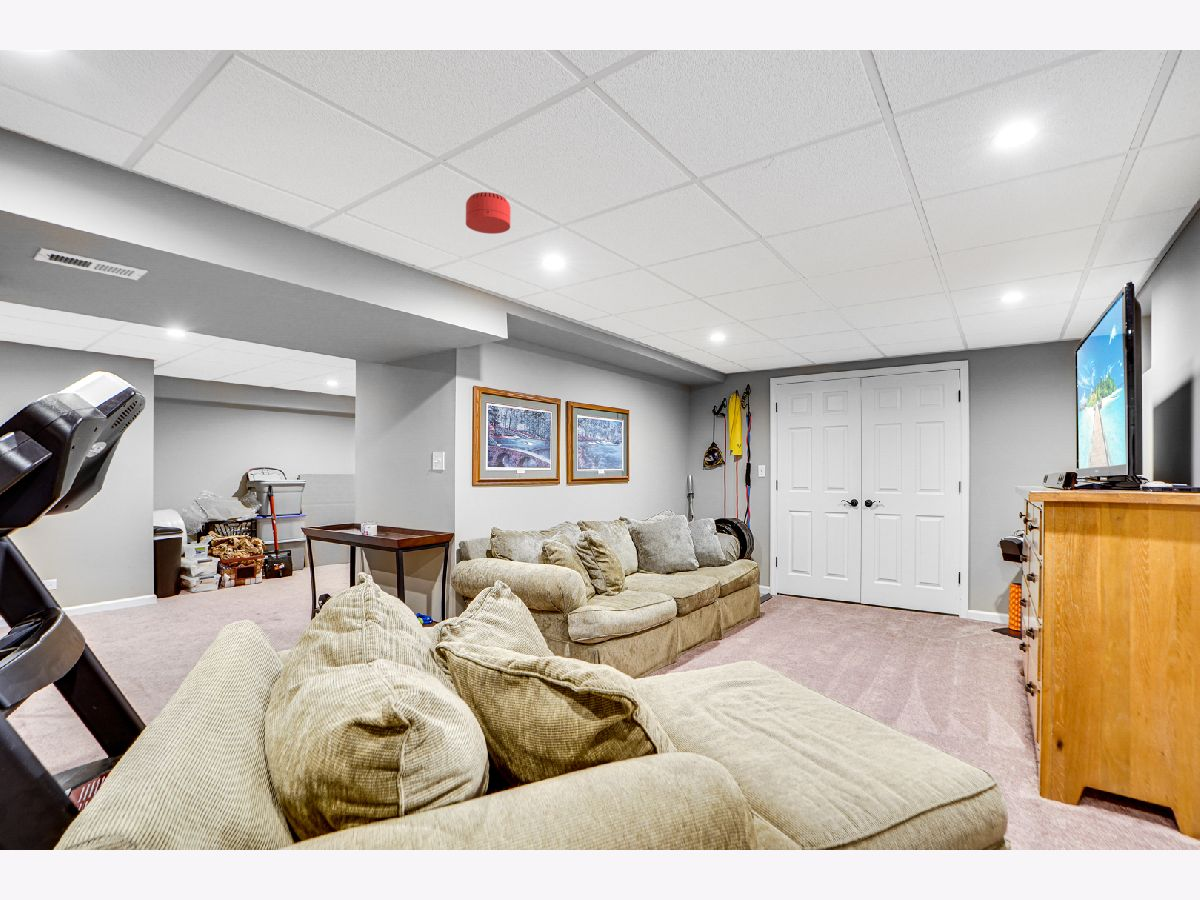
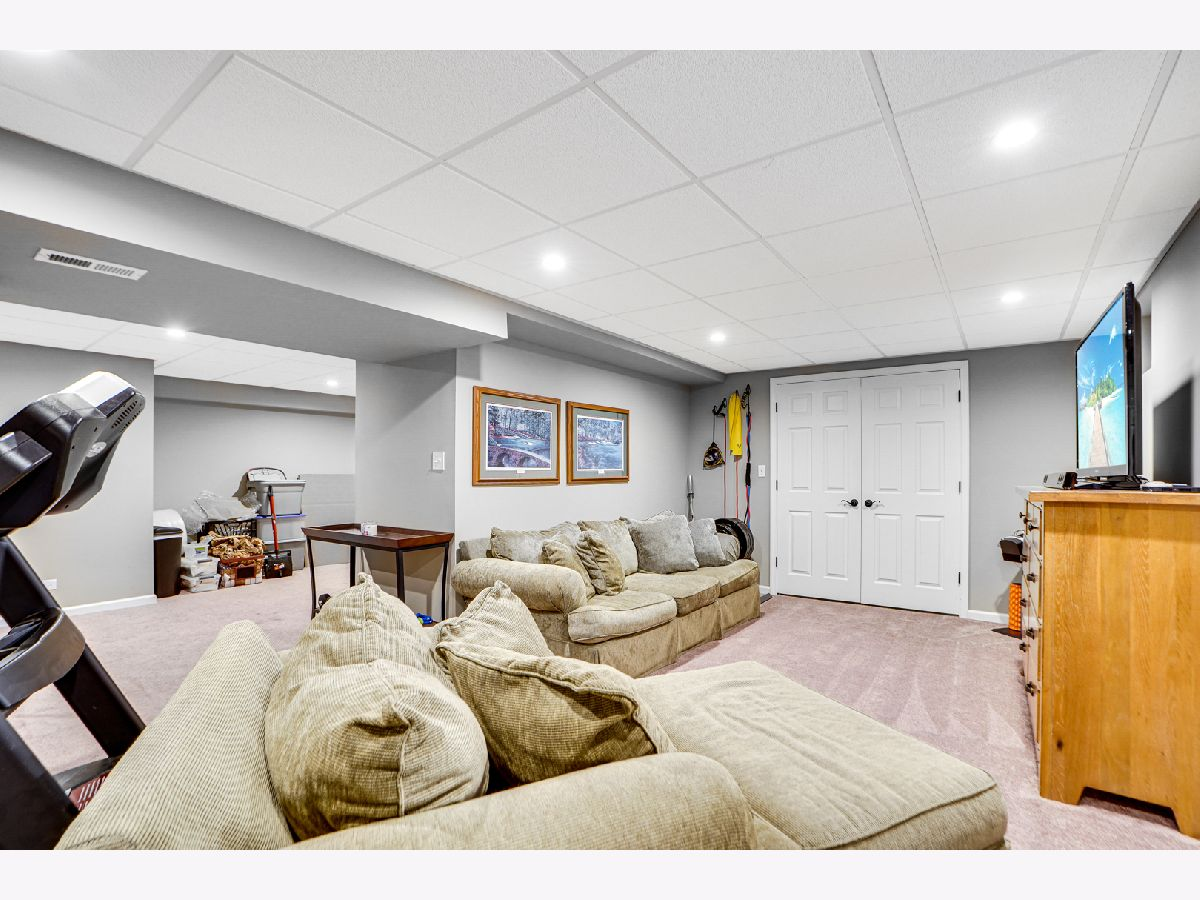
- smoke detector [465,191,512,235]
